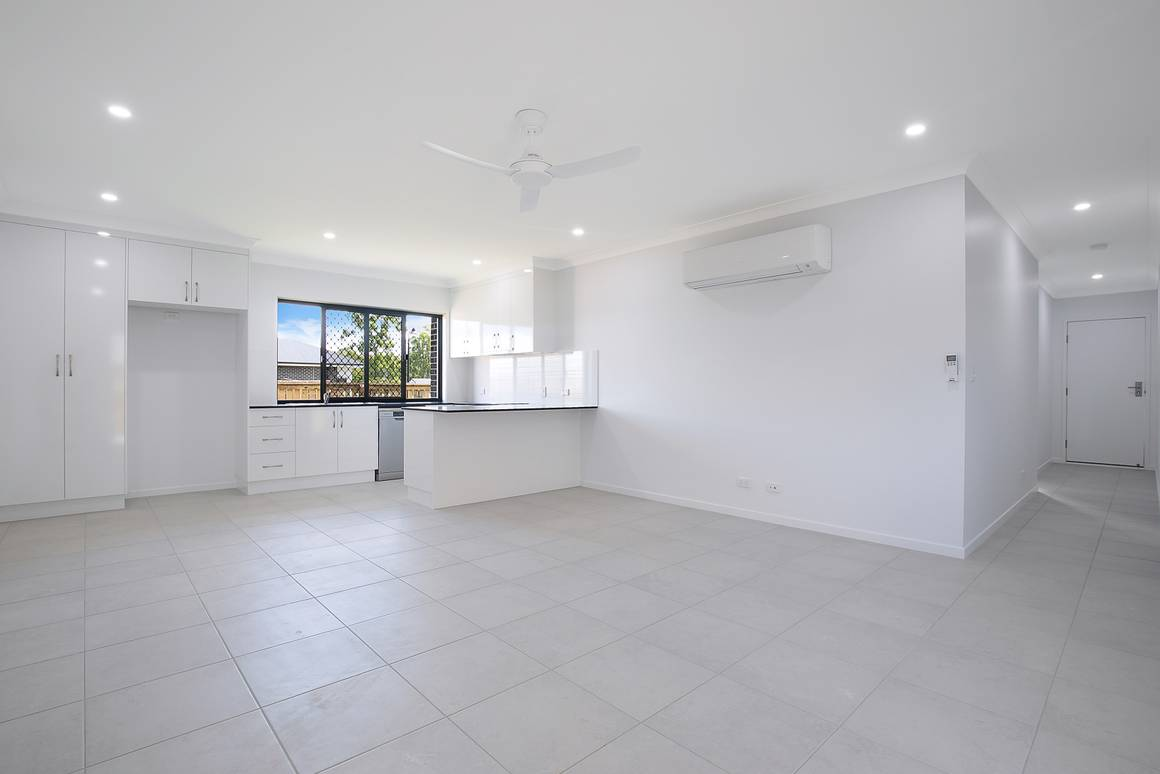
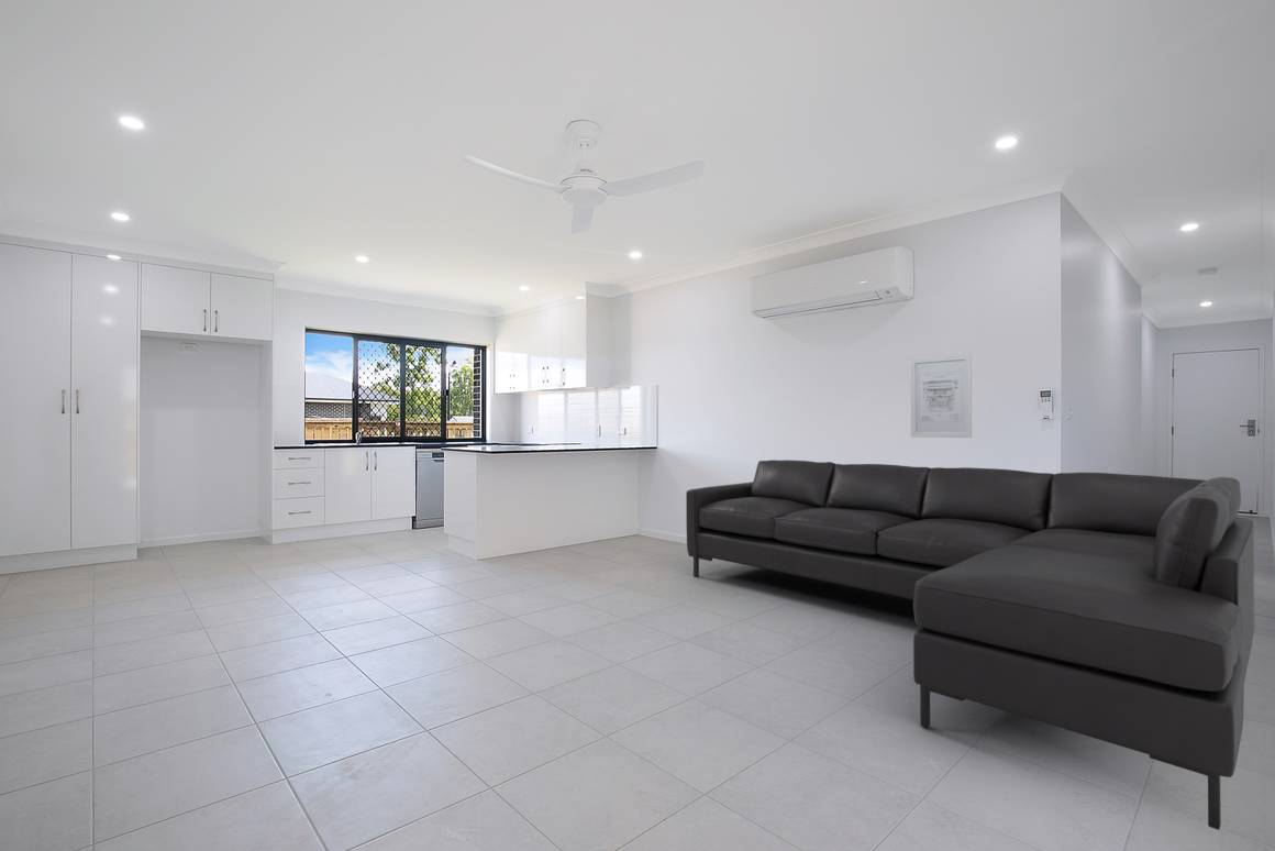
+ sofa [685,458,1255,831]
+ wall art [909,353,973,439]
